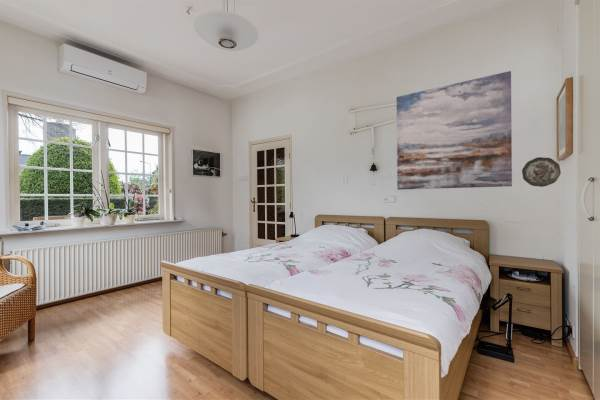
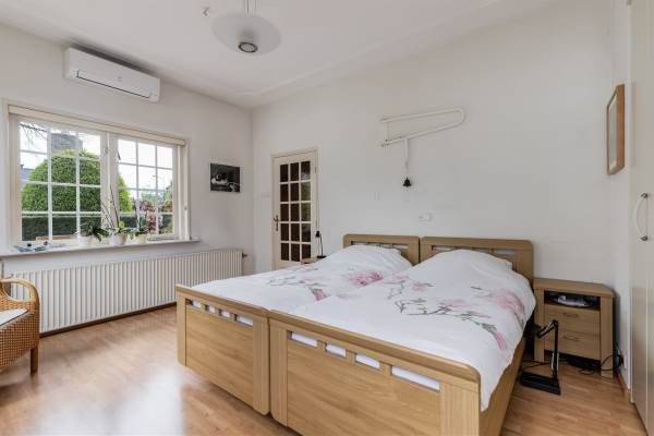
- decorative plate [521,156,562,188]
- wall art [396,70,513,191]
